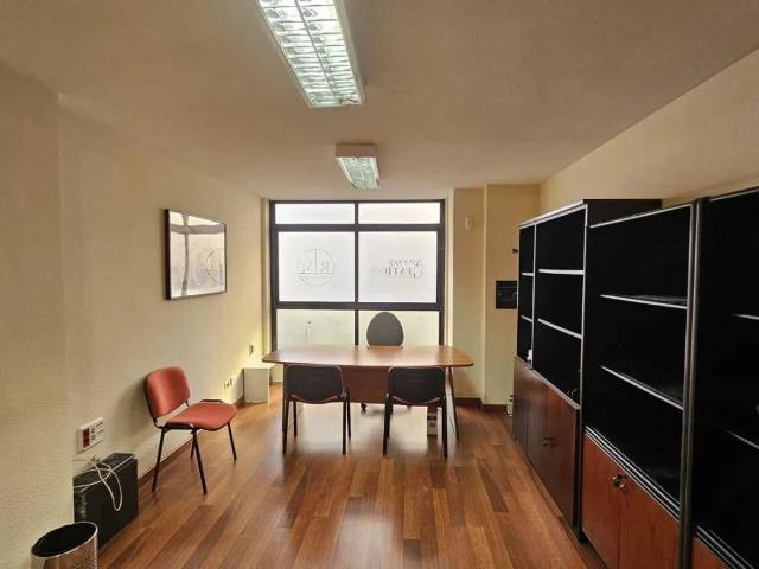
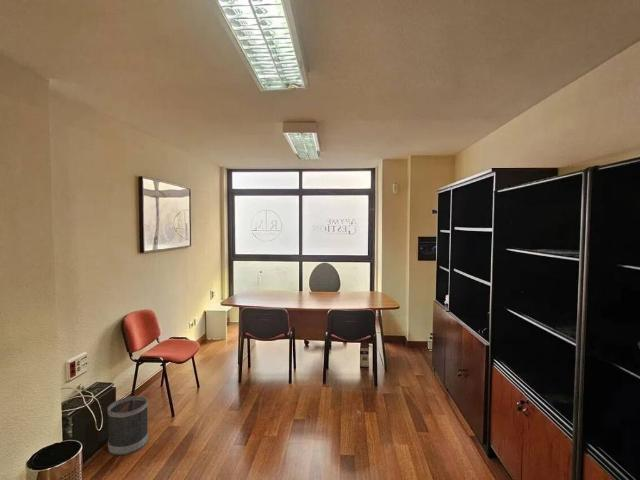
+ wastebasket [106,395,149,456]
